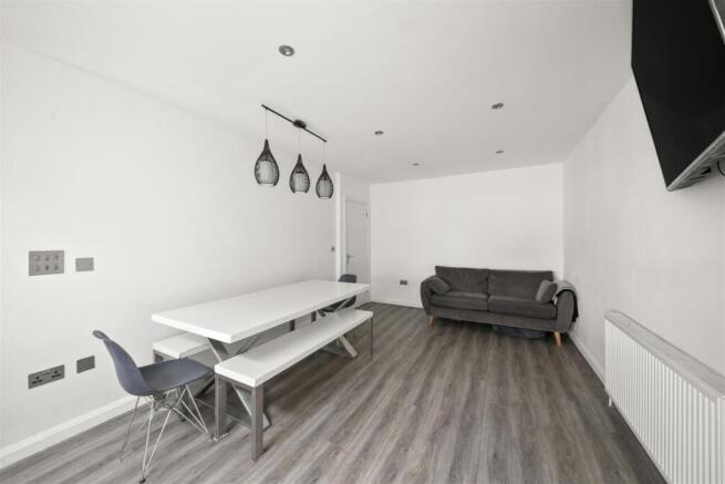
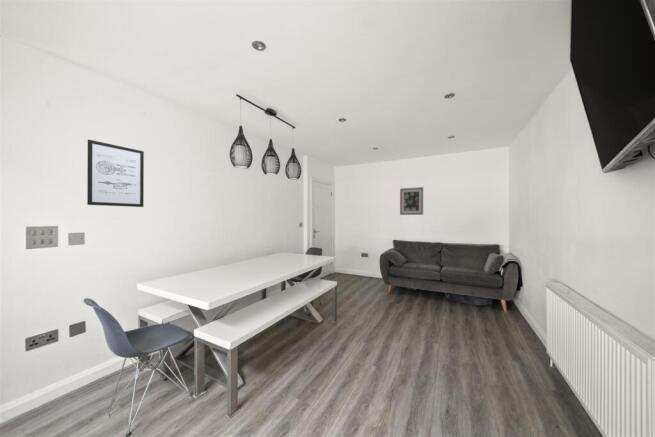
+ wall art [86,138,145,208]
+ wall art [399,186,424,216]
